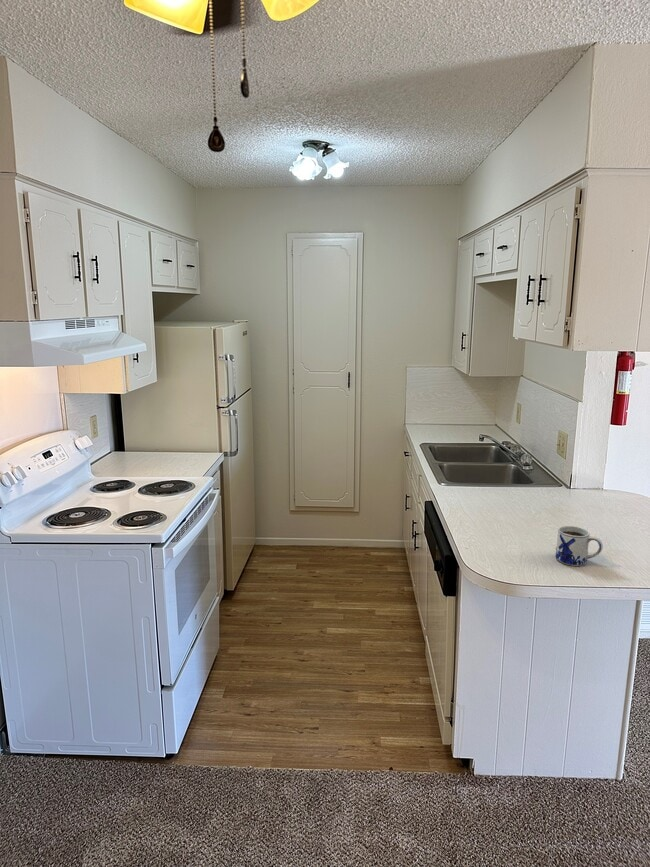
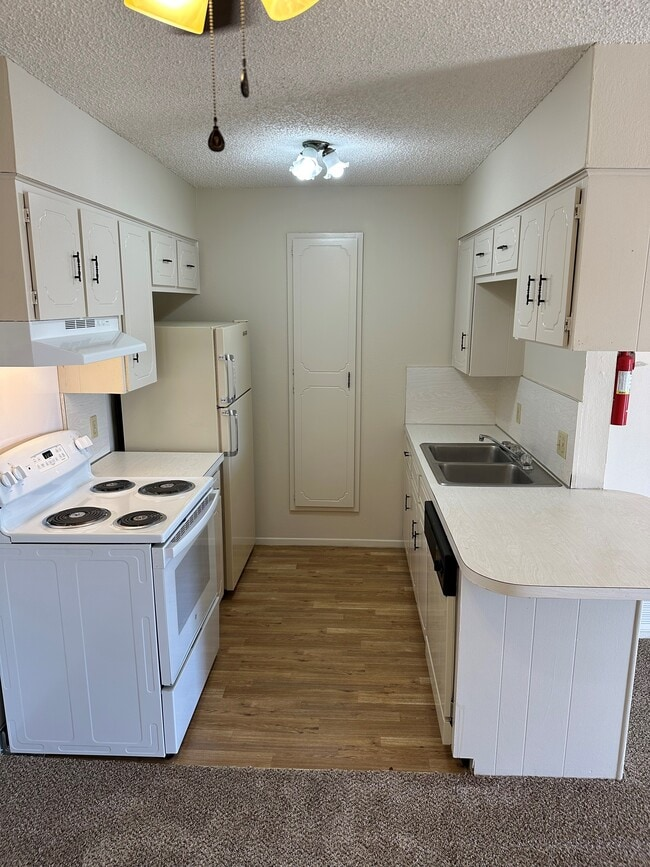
- mug [555,525,604,567]
